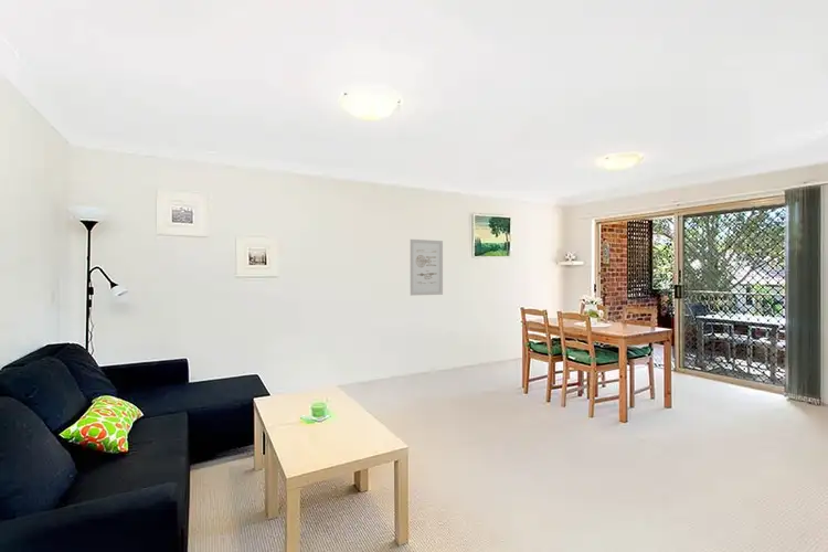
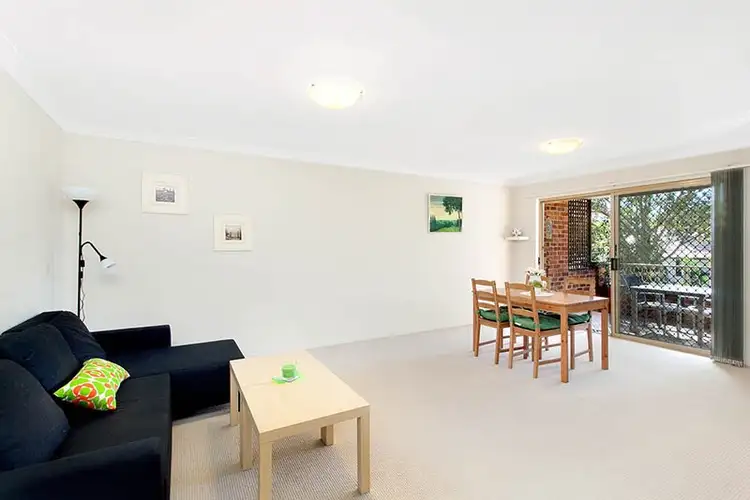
- wall art [410,238,444,297]
